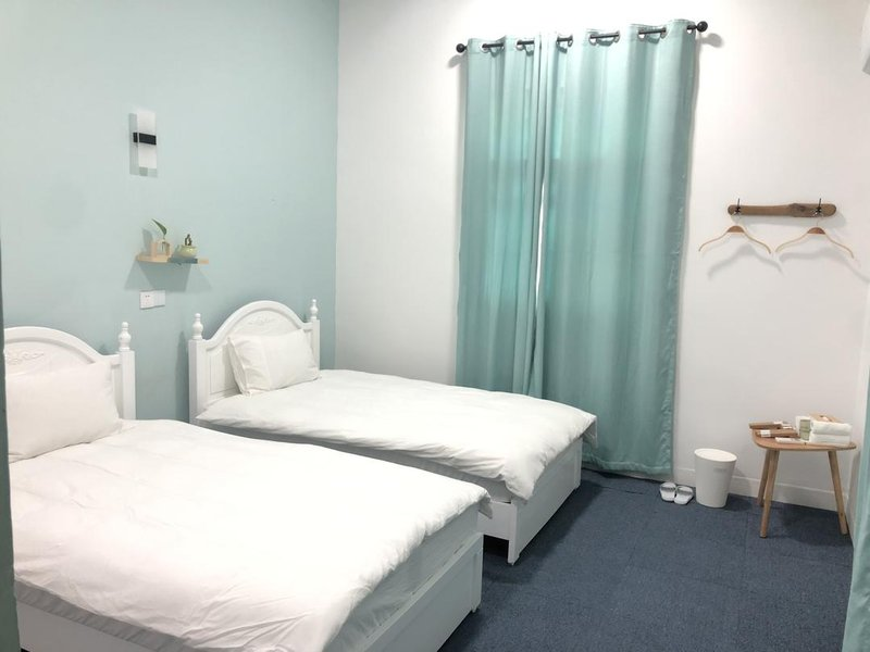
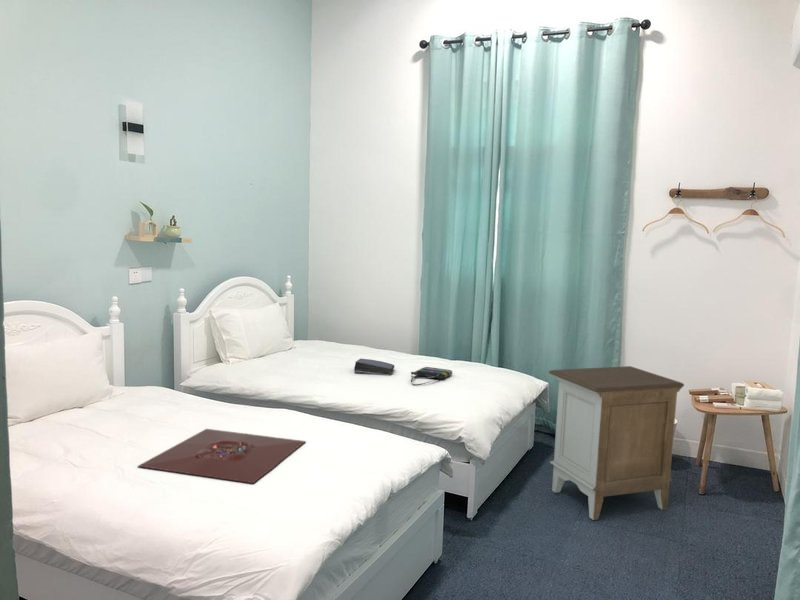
+ tray [137,428,307,484]
+ nightstand [548,365,685,521]
+ book [353,358,395,376]
+ tote bag [410,366,453,387]
